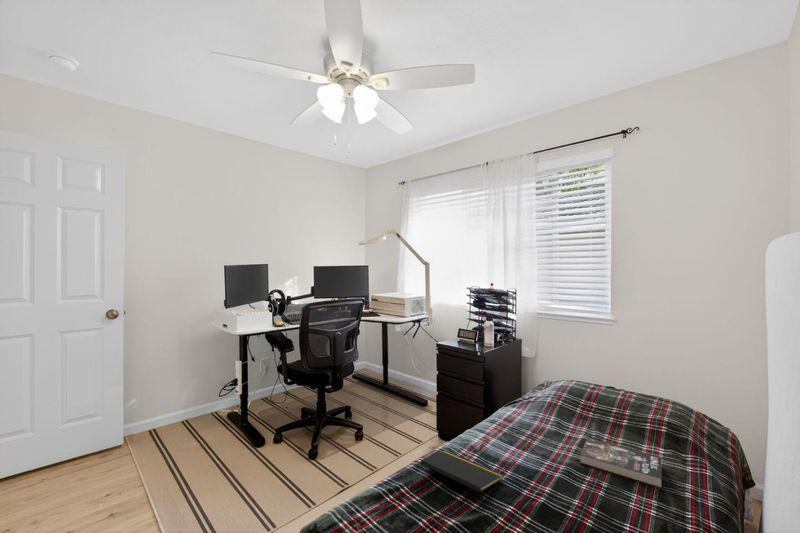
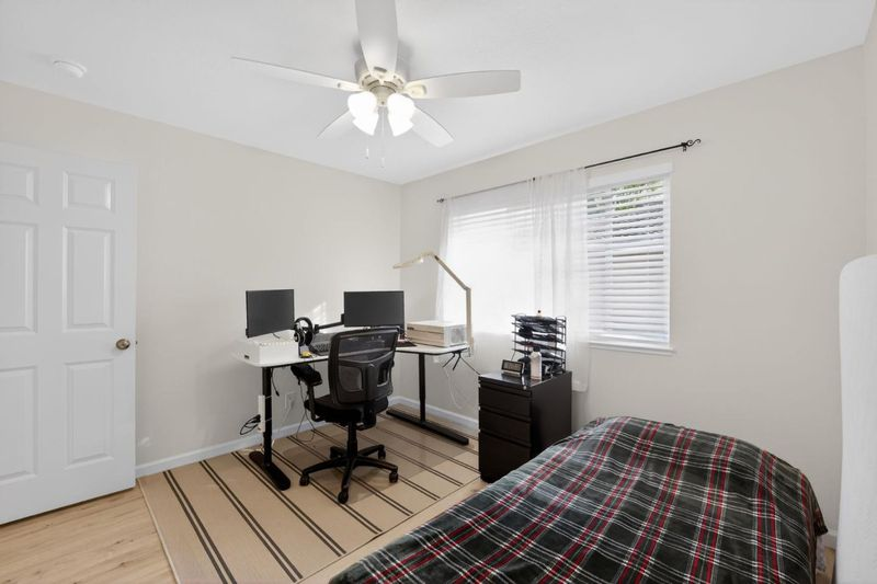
- notepad [420,450,504,504]
- book [579,437,663,489]
